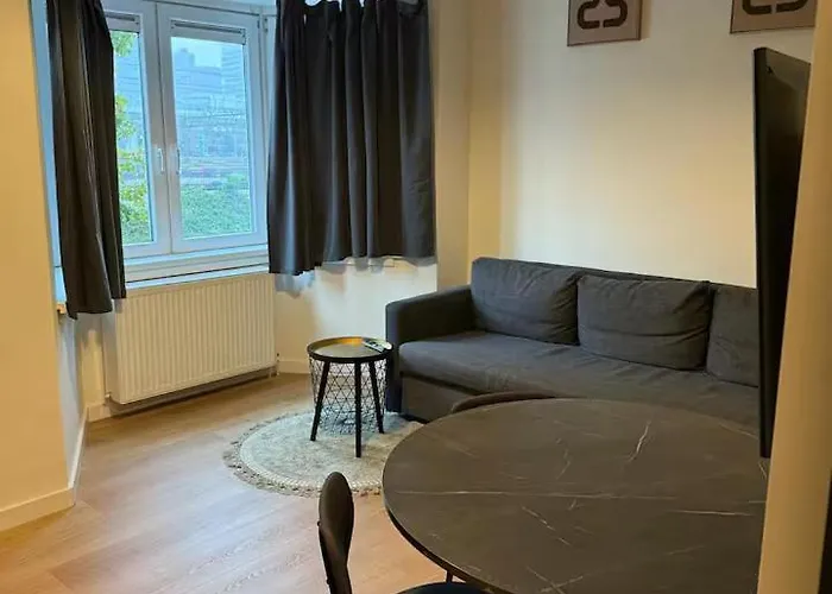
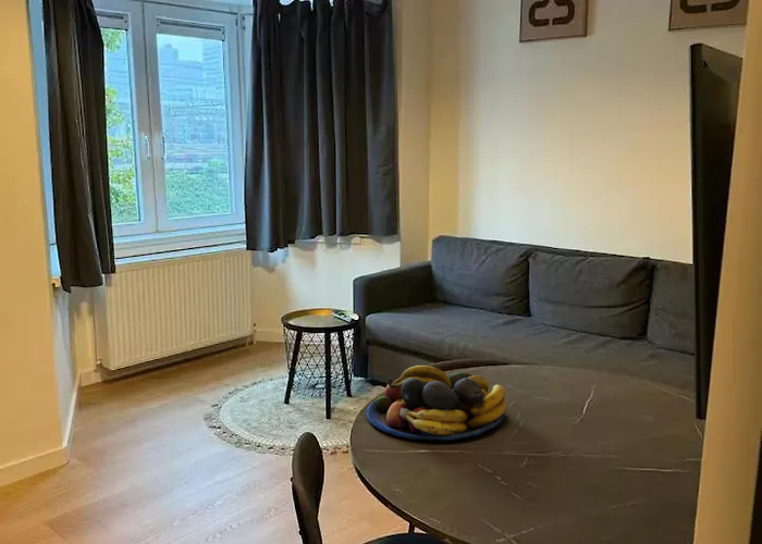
+ fruit bowl [366,364,508,442]
